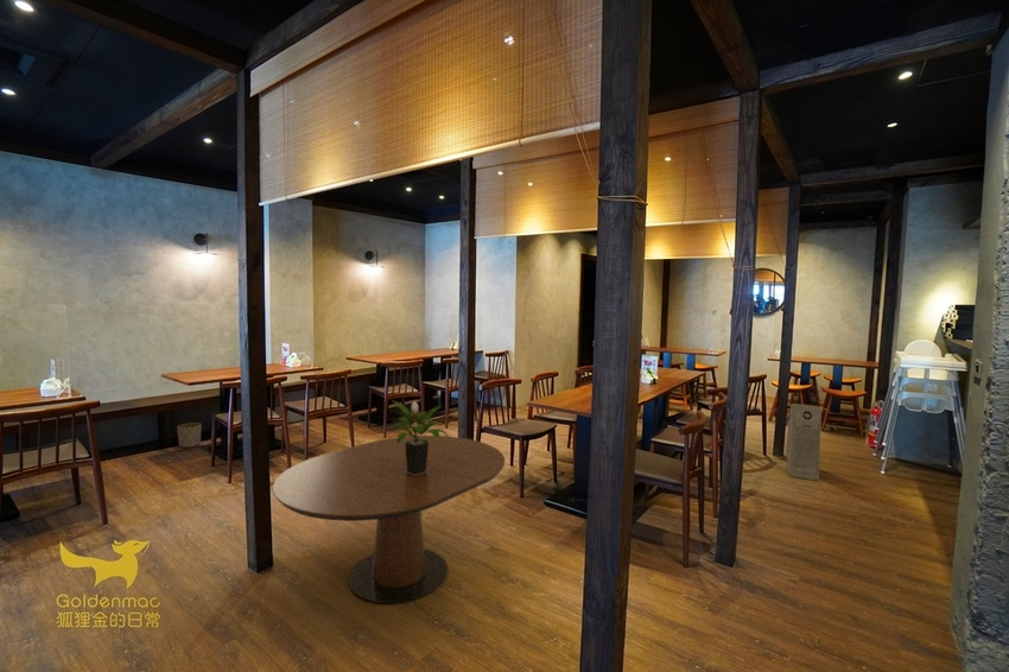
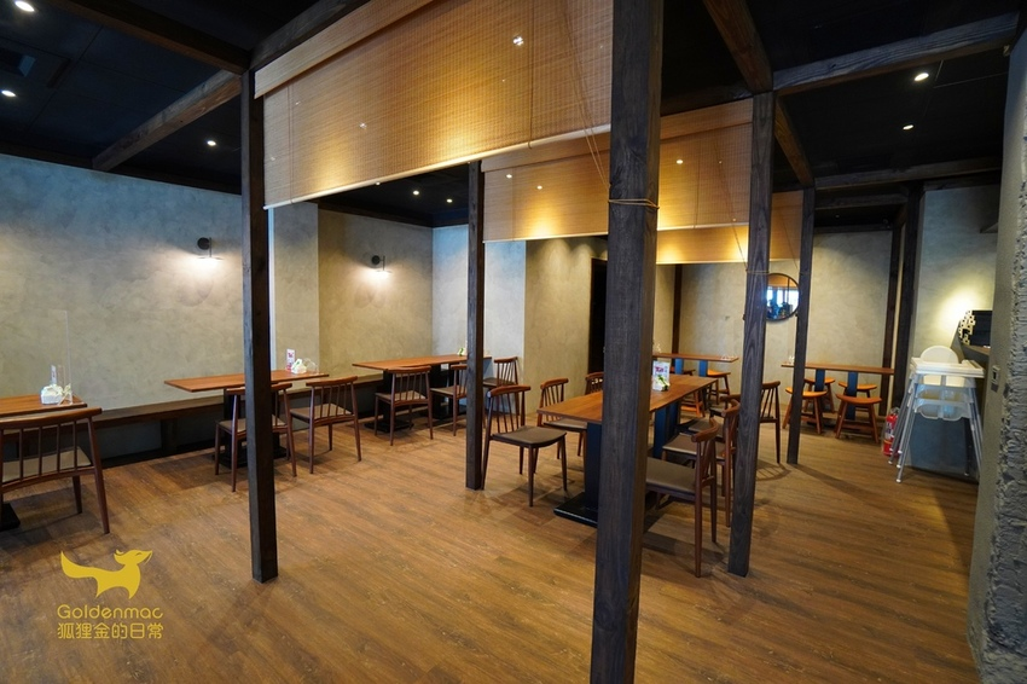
- planter [176,421,202,449]
- potted plant [389,399,450,476]
- dining table [272,435,506,604]
- air purifier [785,402,823,481]
